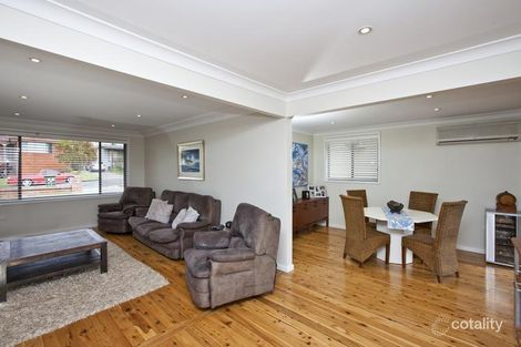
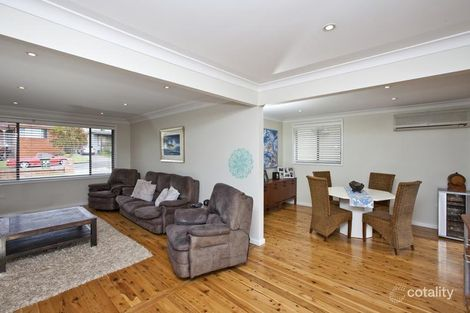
+ wall decoration [227,147,254,180]
